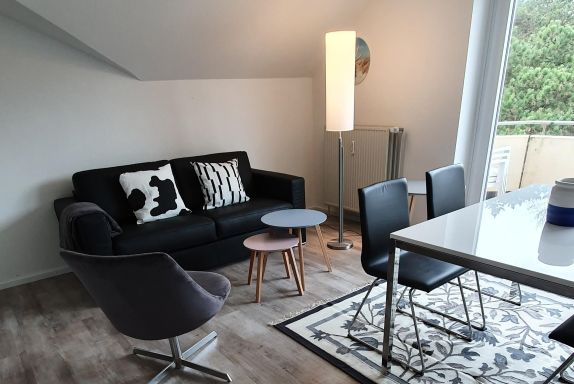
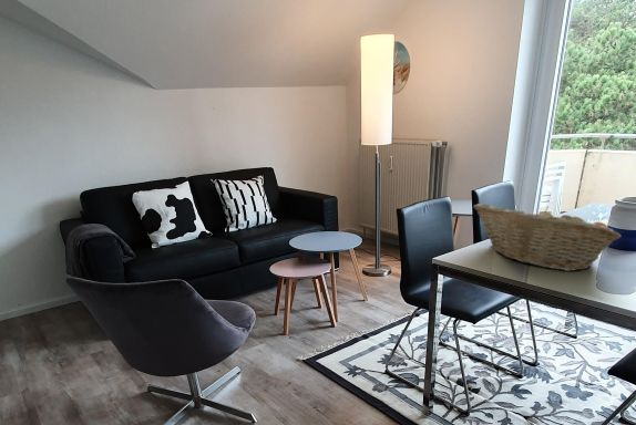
+ fruit basket [472,203,623,272]
